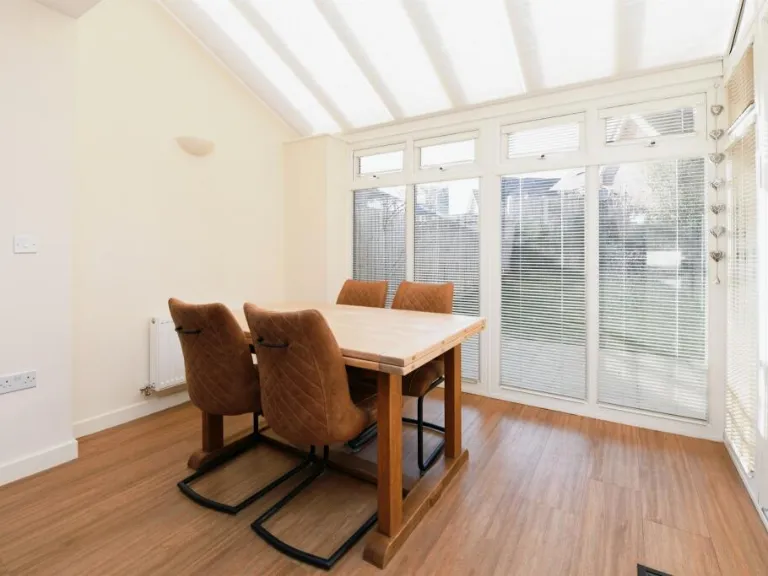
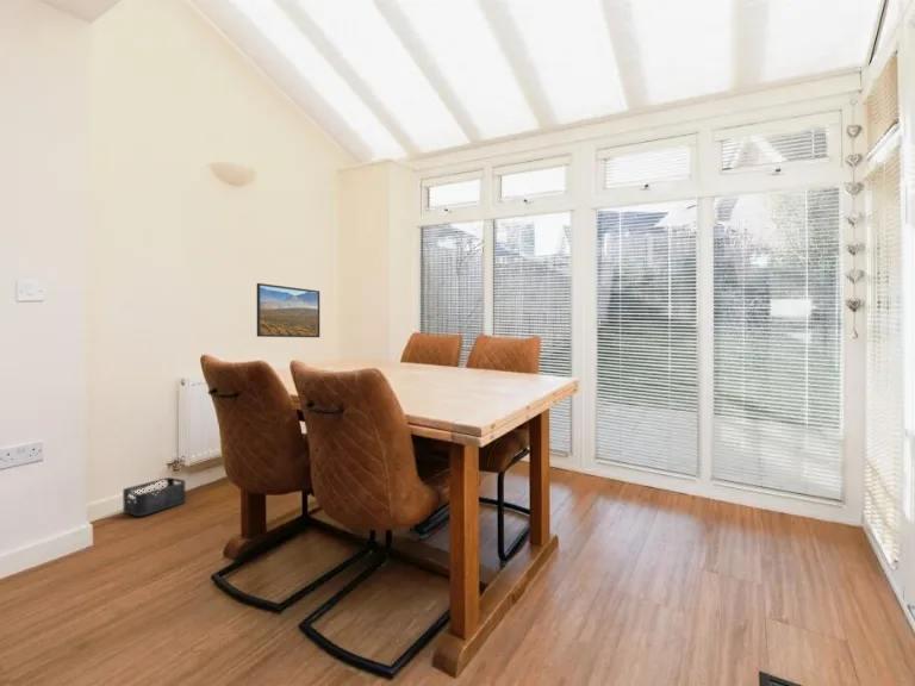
+ storage bin [122,476,187,517]
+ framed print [256,282,320,338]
